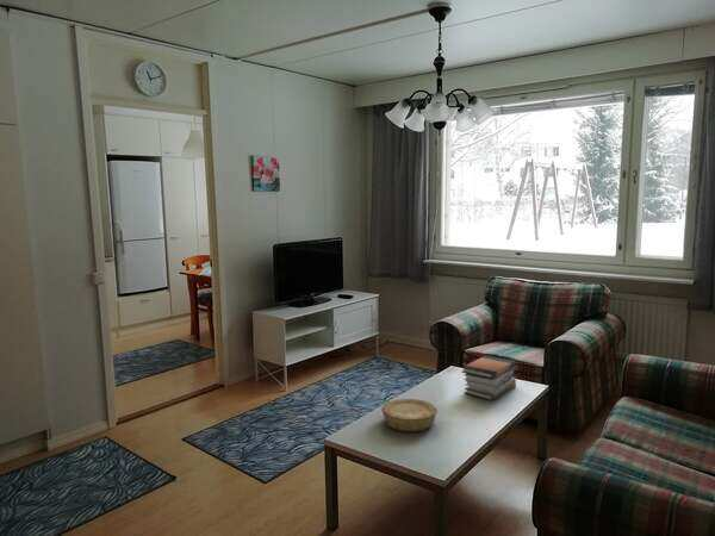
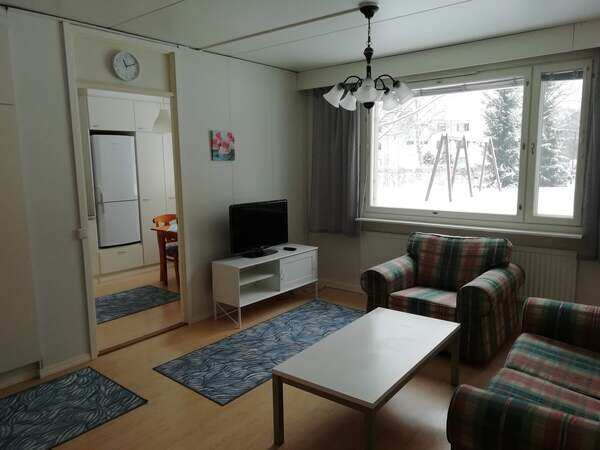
- bowl [380,398,439,434]
- book stack [460,354,518,401]
